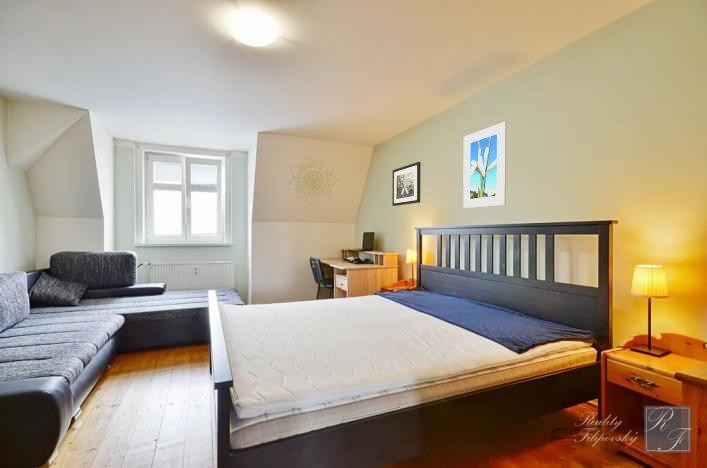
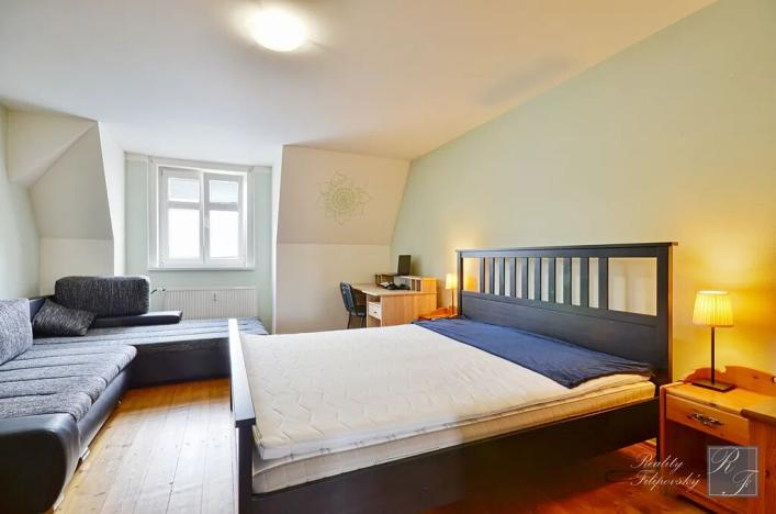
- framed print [462,121,507,209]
- wall art [391,161,422,207]
